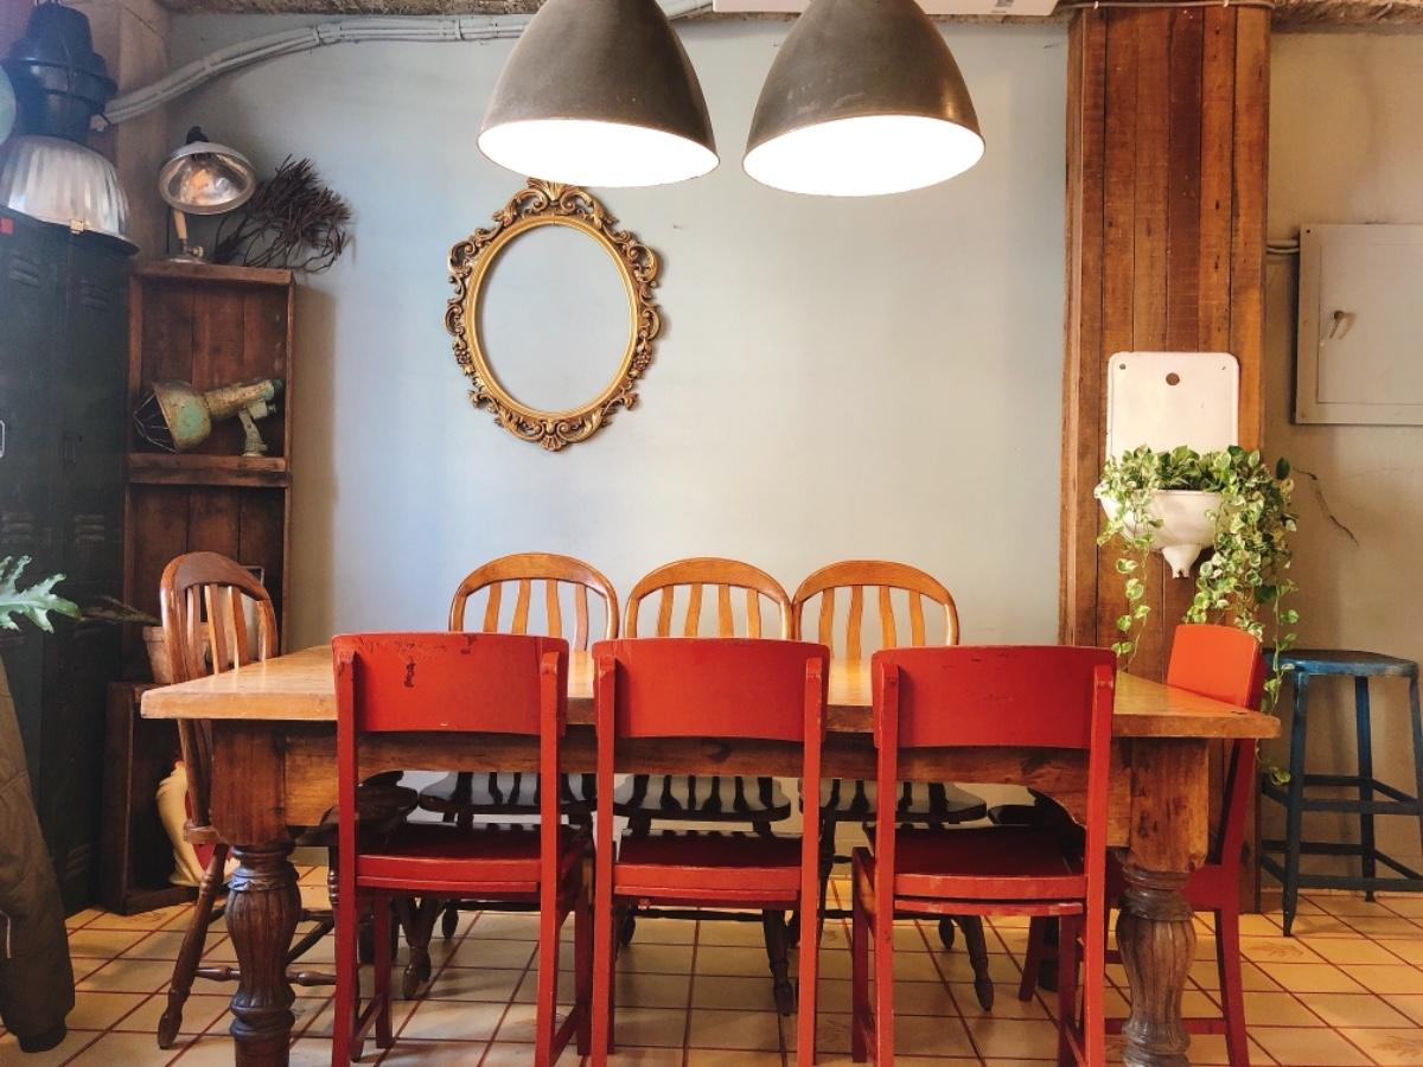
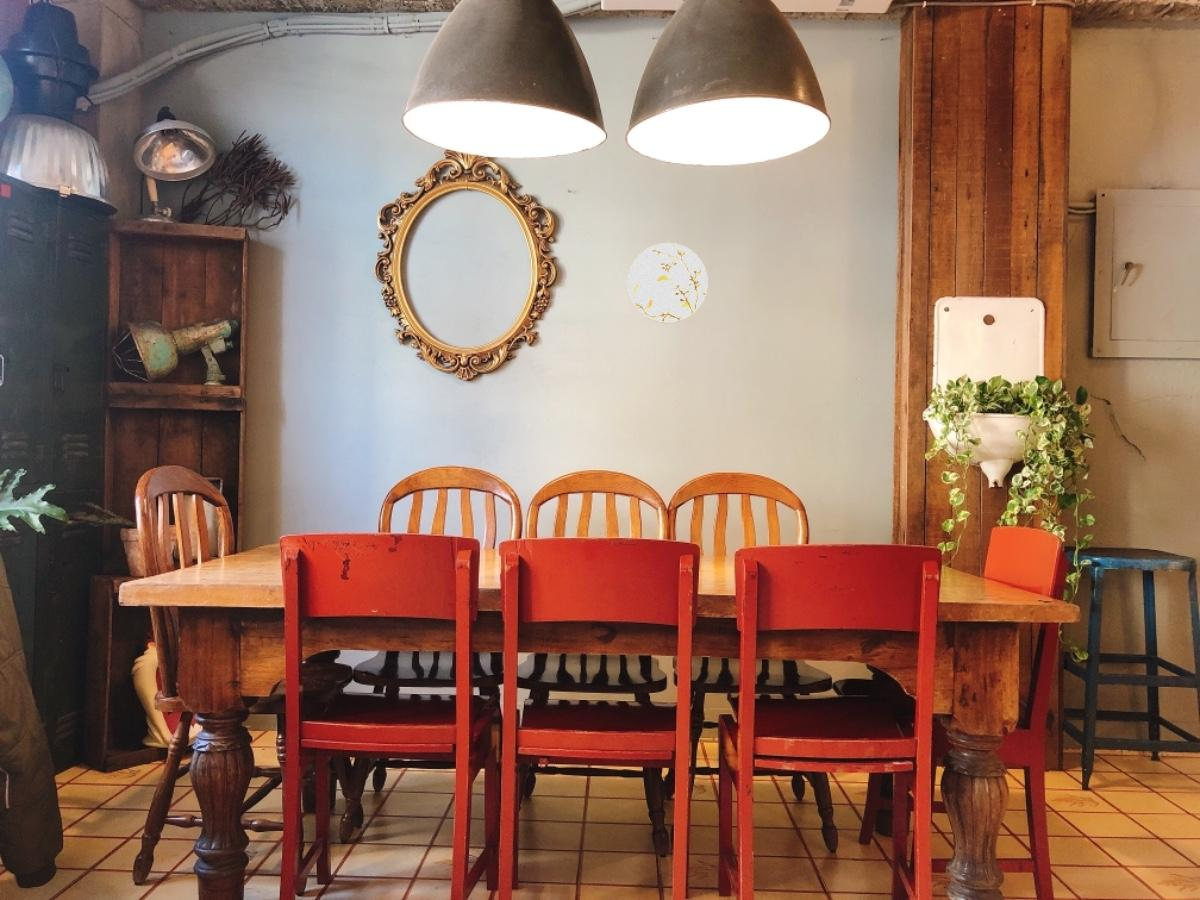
+ decorative plate [627,242,709,324]
